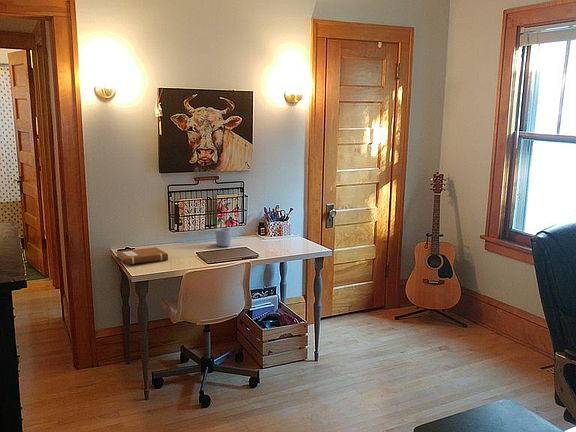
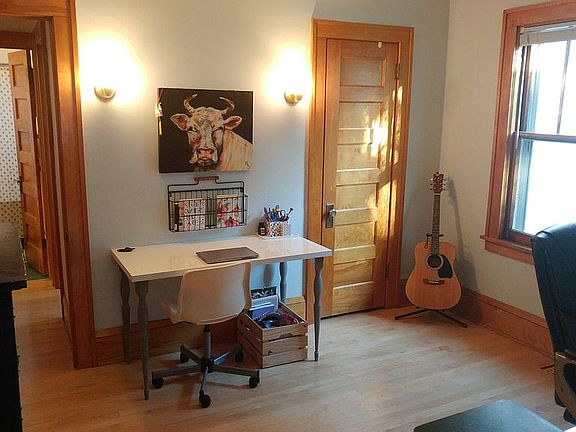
- mug [214,227,233,247]
- notebook [114,246,169,266]
